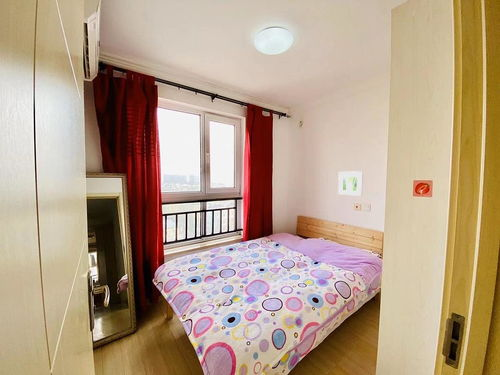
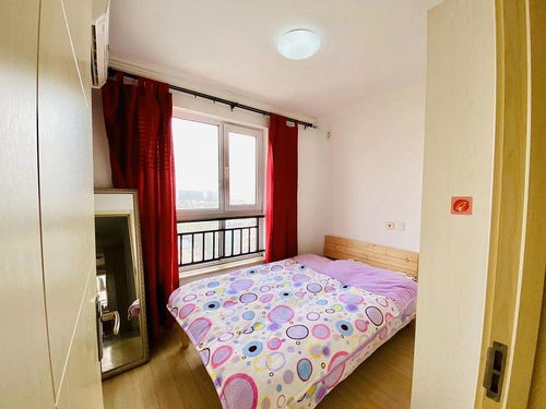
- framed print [337,170,364,197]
